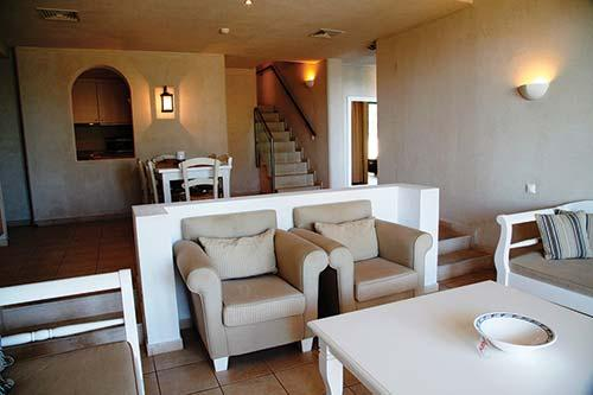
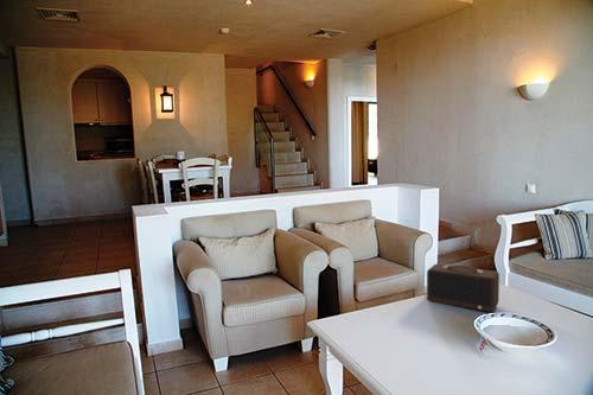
+ speaker [426,263,500,313]
